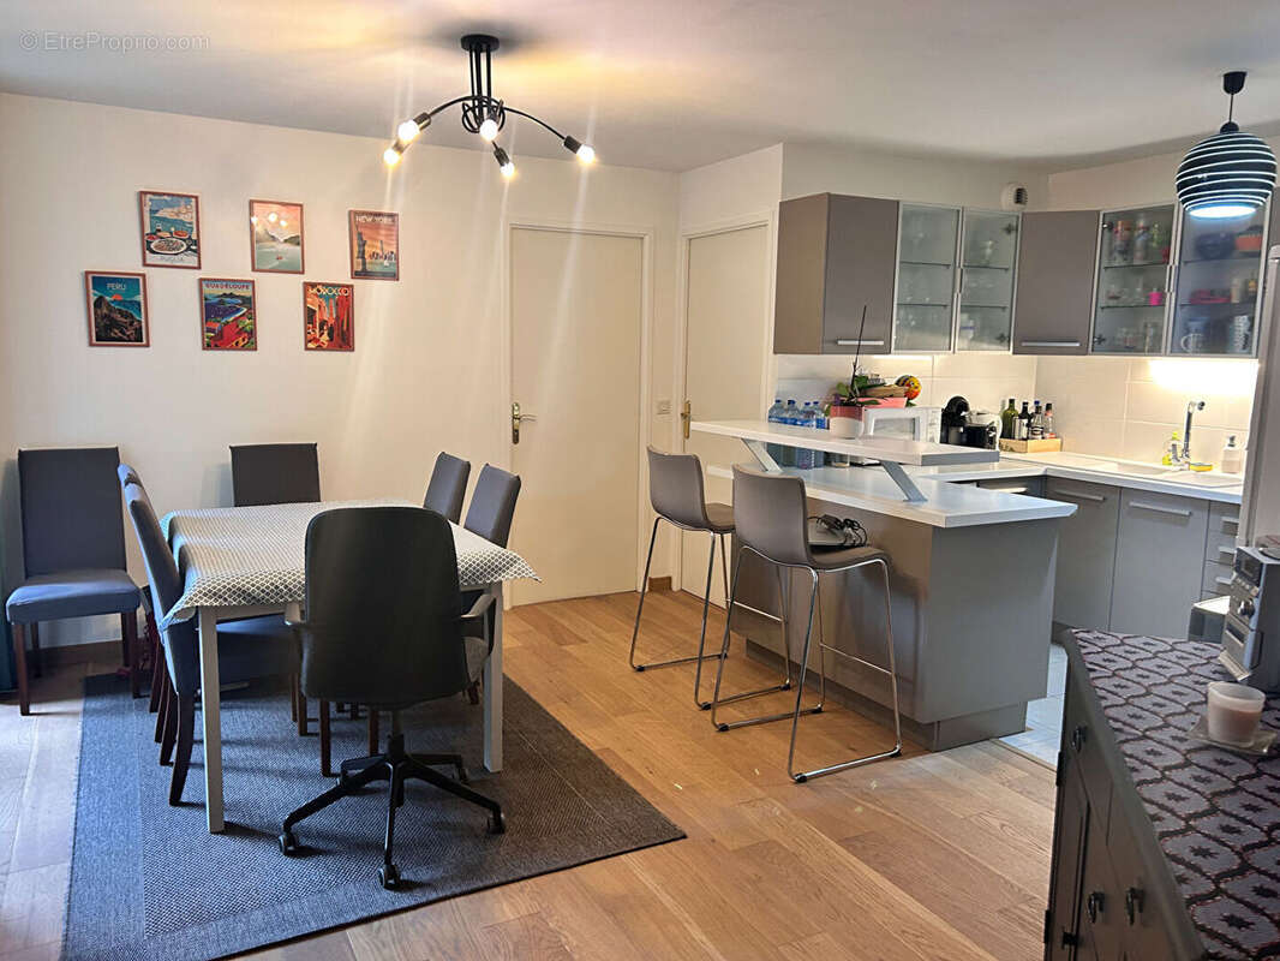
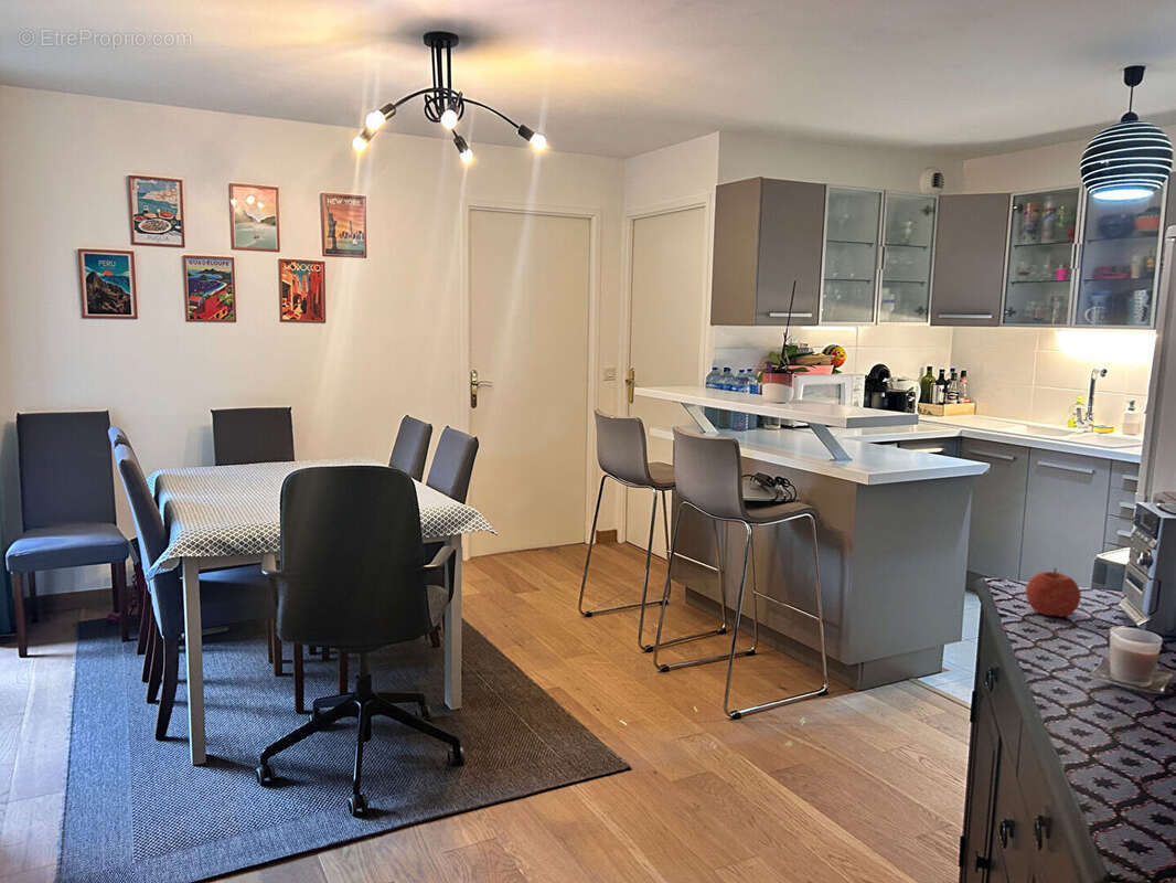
+ fruit [1025,567,1082,618]
